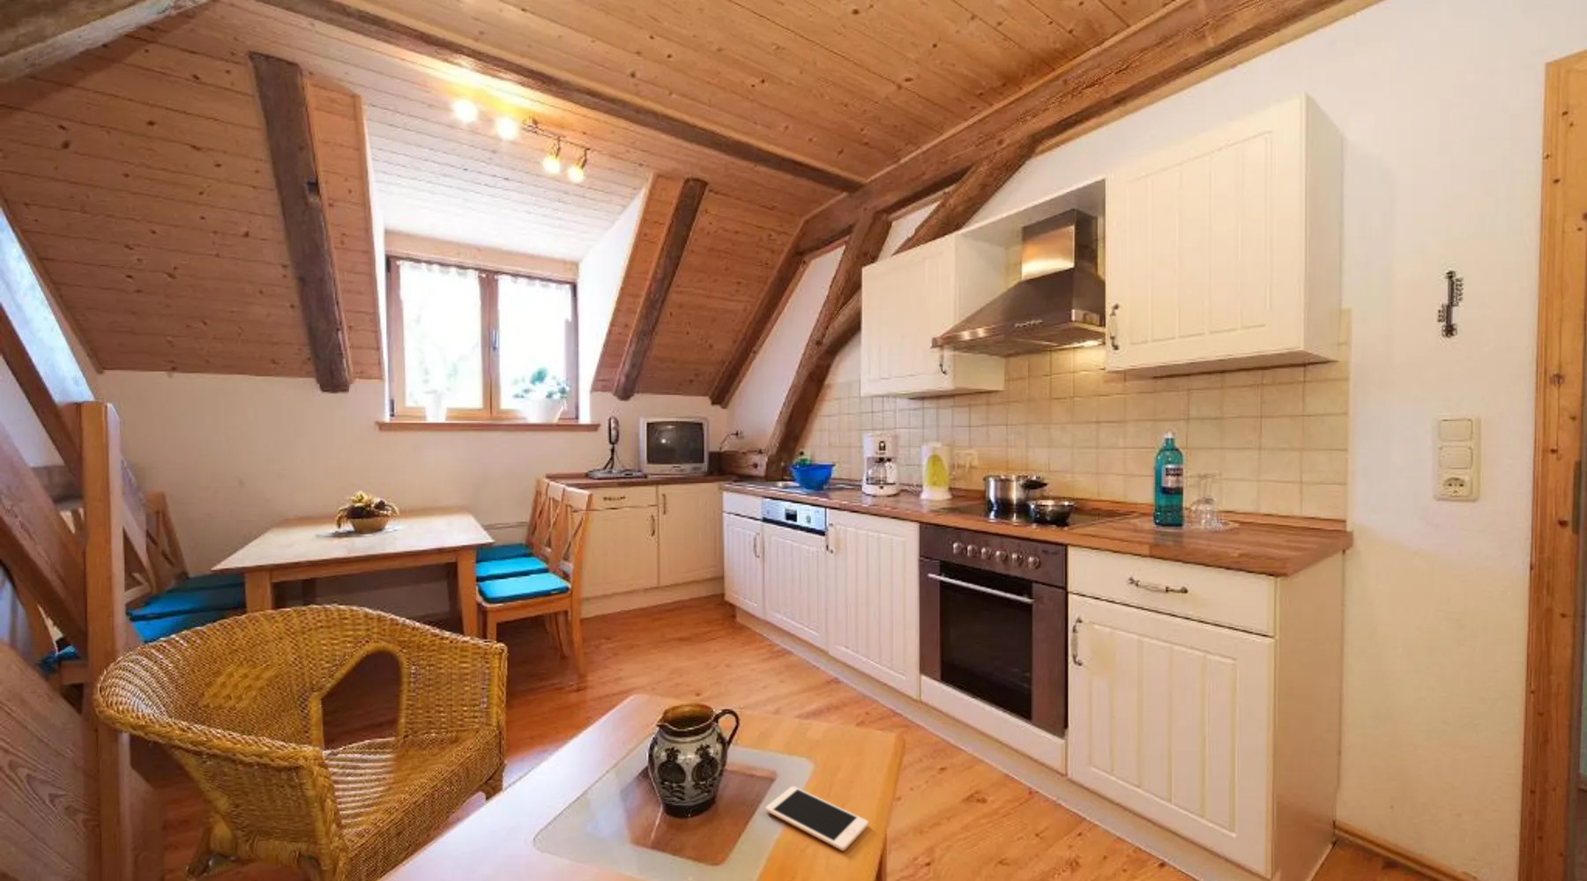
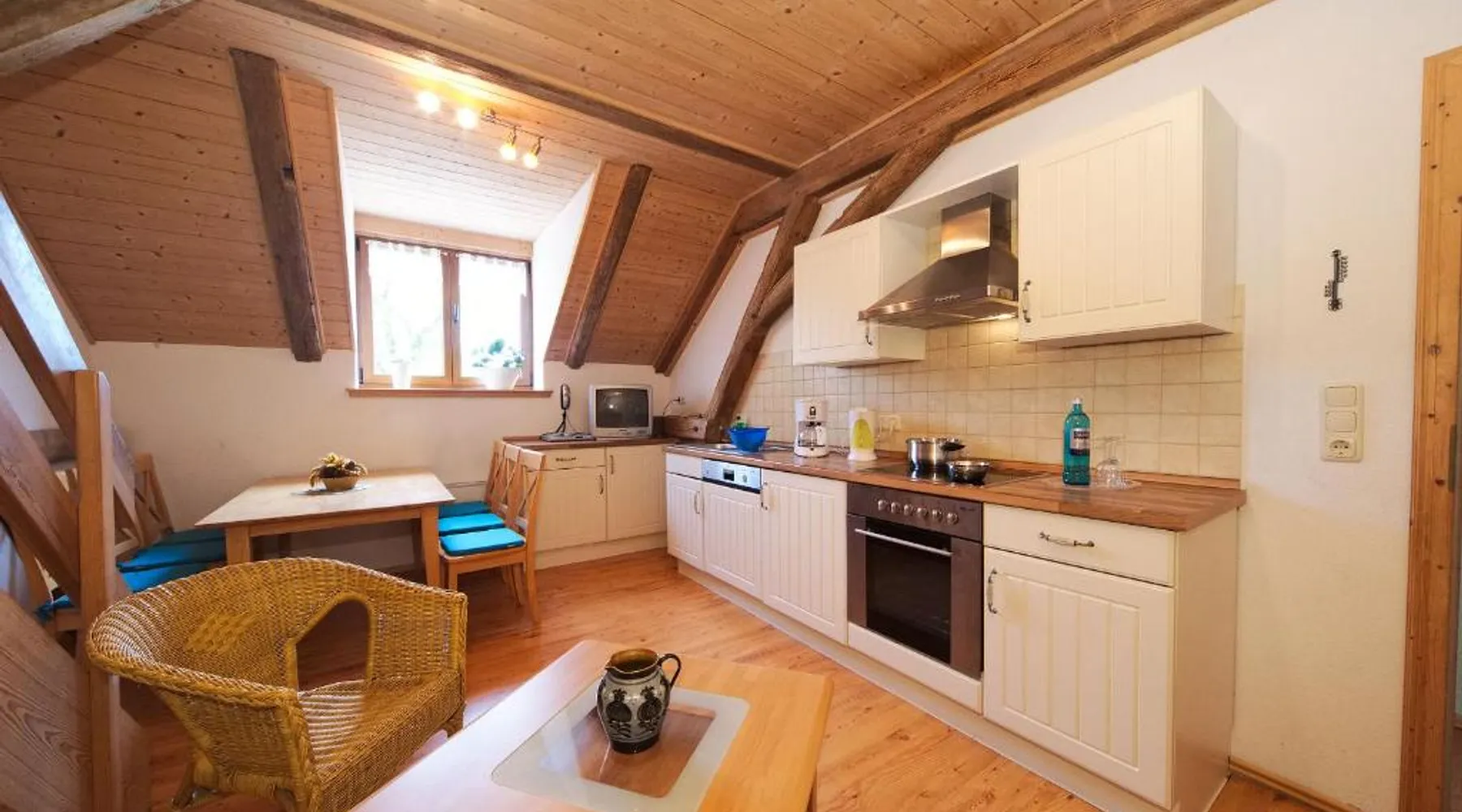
- cell phone [765,784,869,852]
